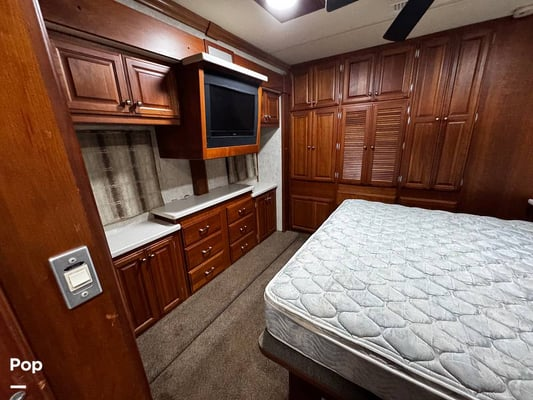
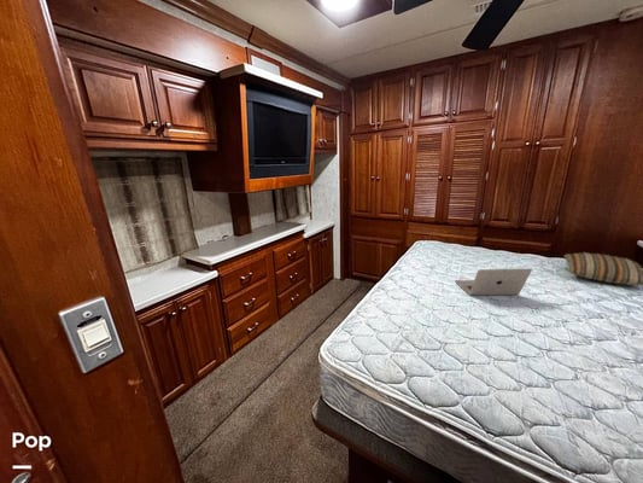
+ pillow [562,251,643,286]
+ laptop [454,268,533,296]
